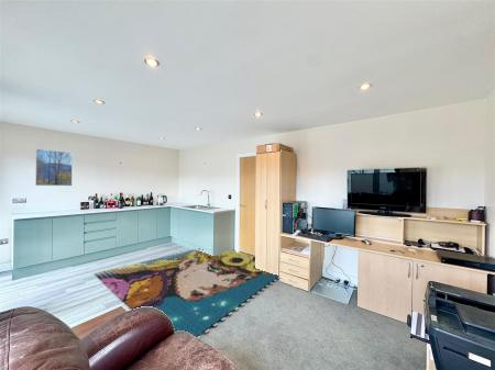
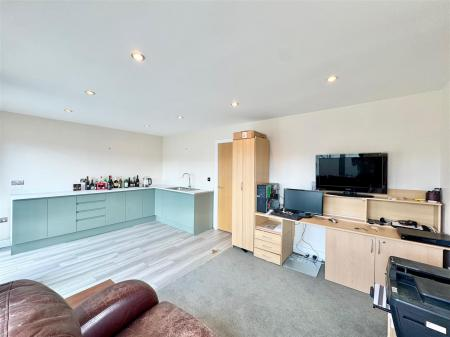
- rug [94,248,280,339]
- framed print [34,148,74,187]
